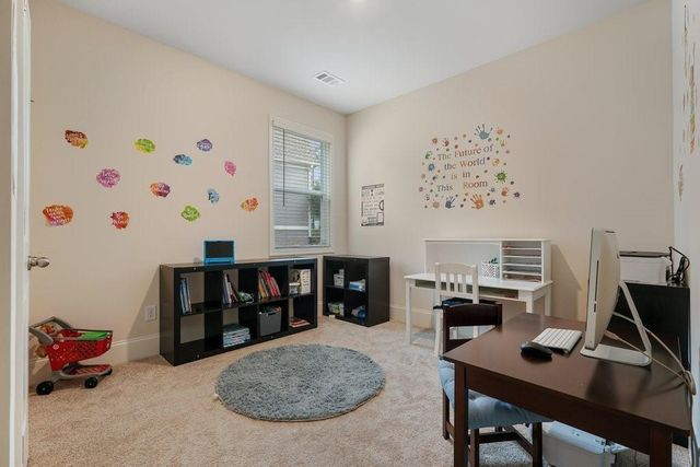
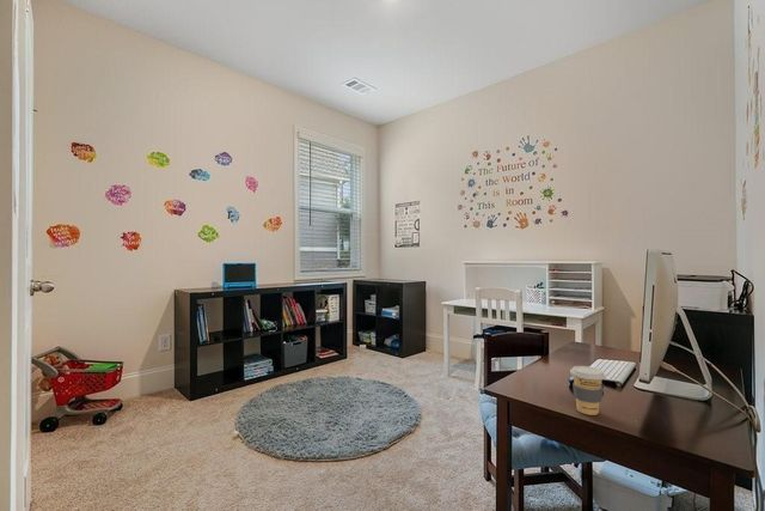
+ coffee cup [569,365,607,416]
